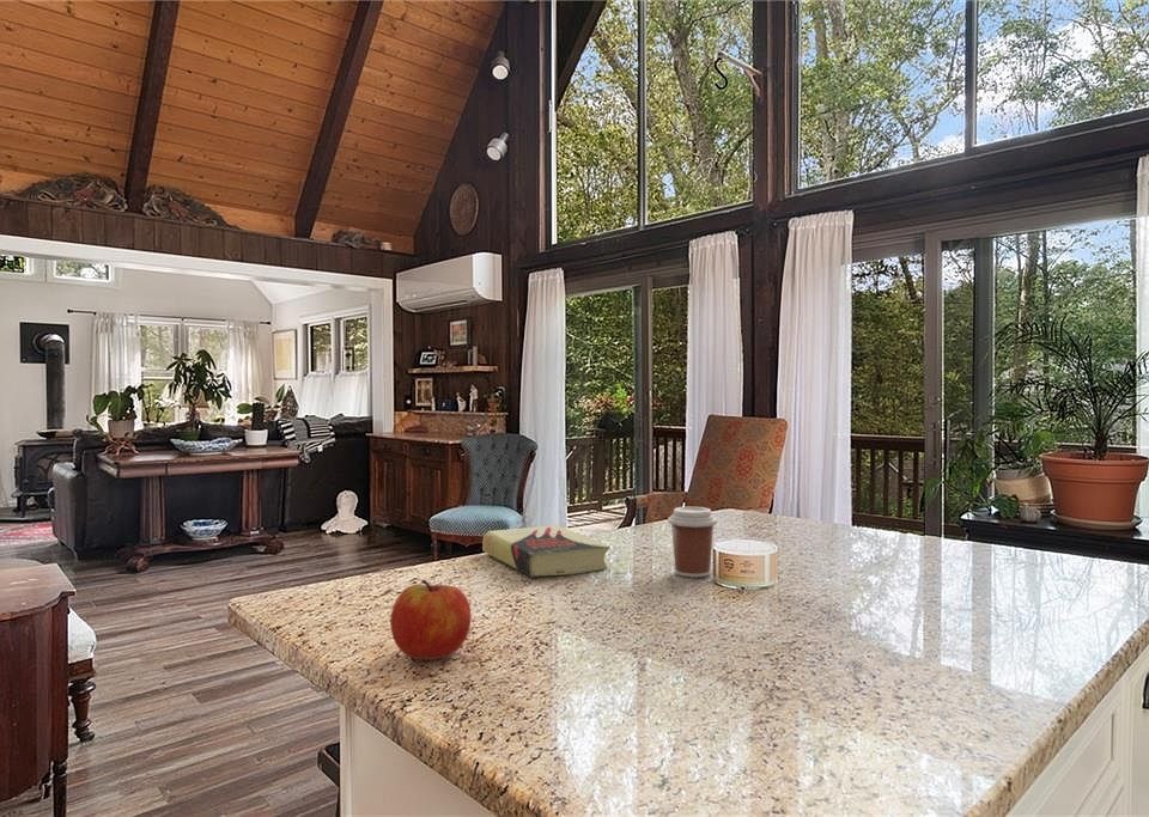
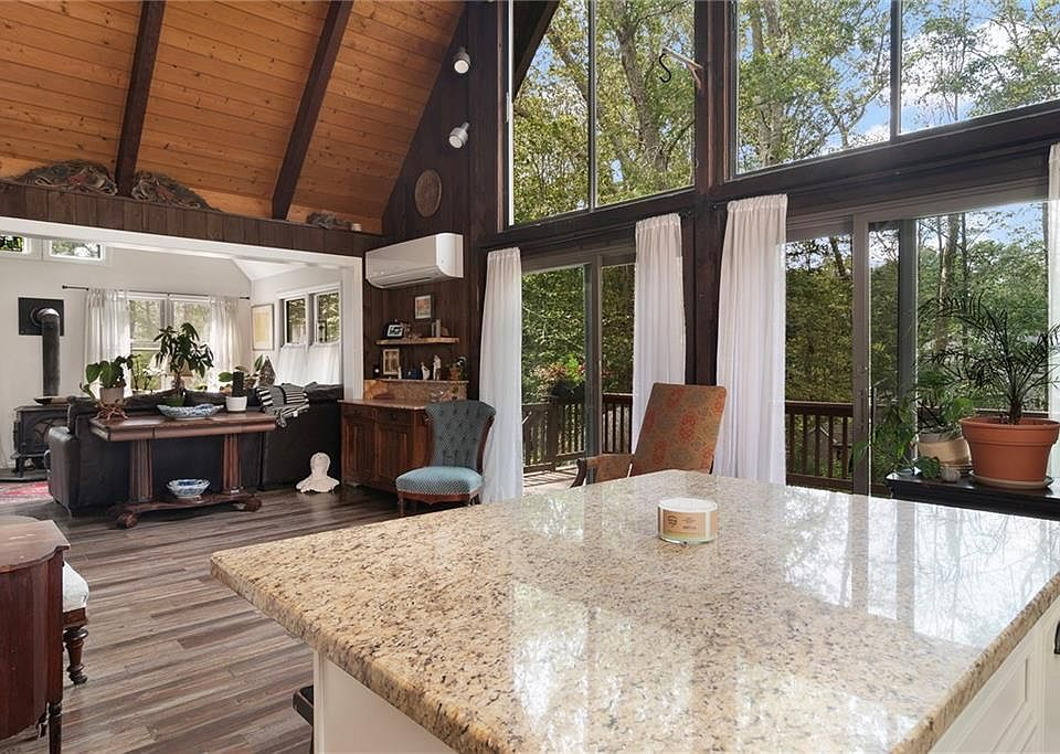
- apple [389,579,472,660]
- book [481,524,610,578]
- coffee cup [667,506,718,579]
